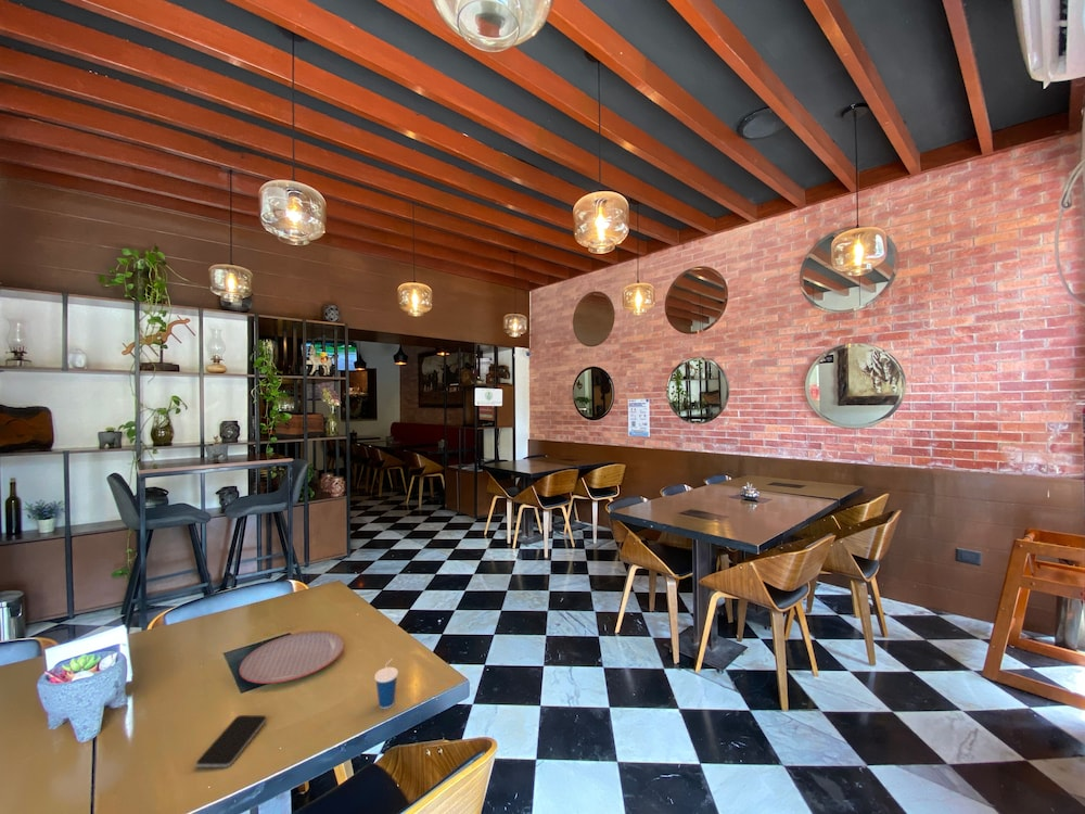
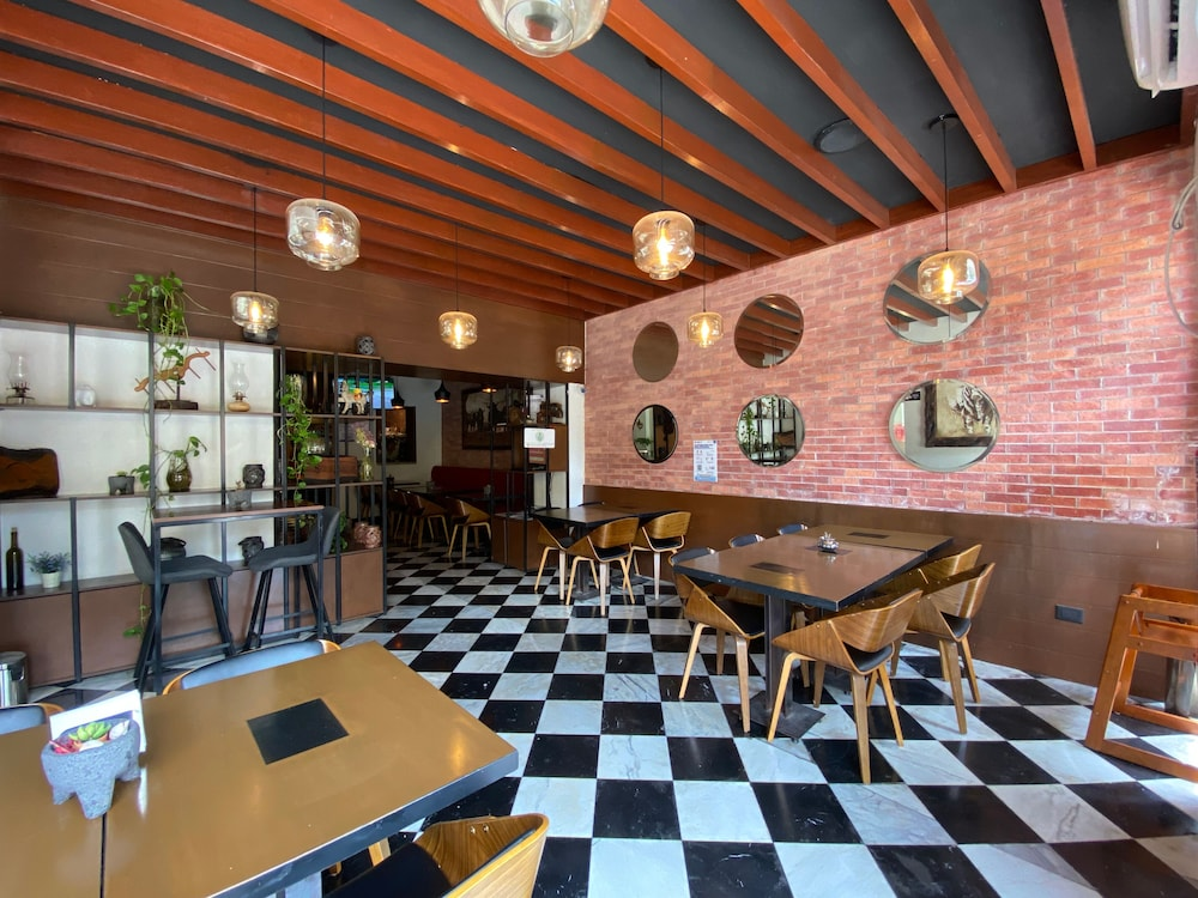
- plate [239,629,345,685]
- smartphone [194,714,268,768]
- cup [373,658,399,710]
